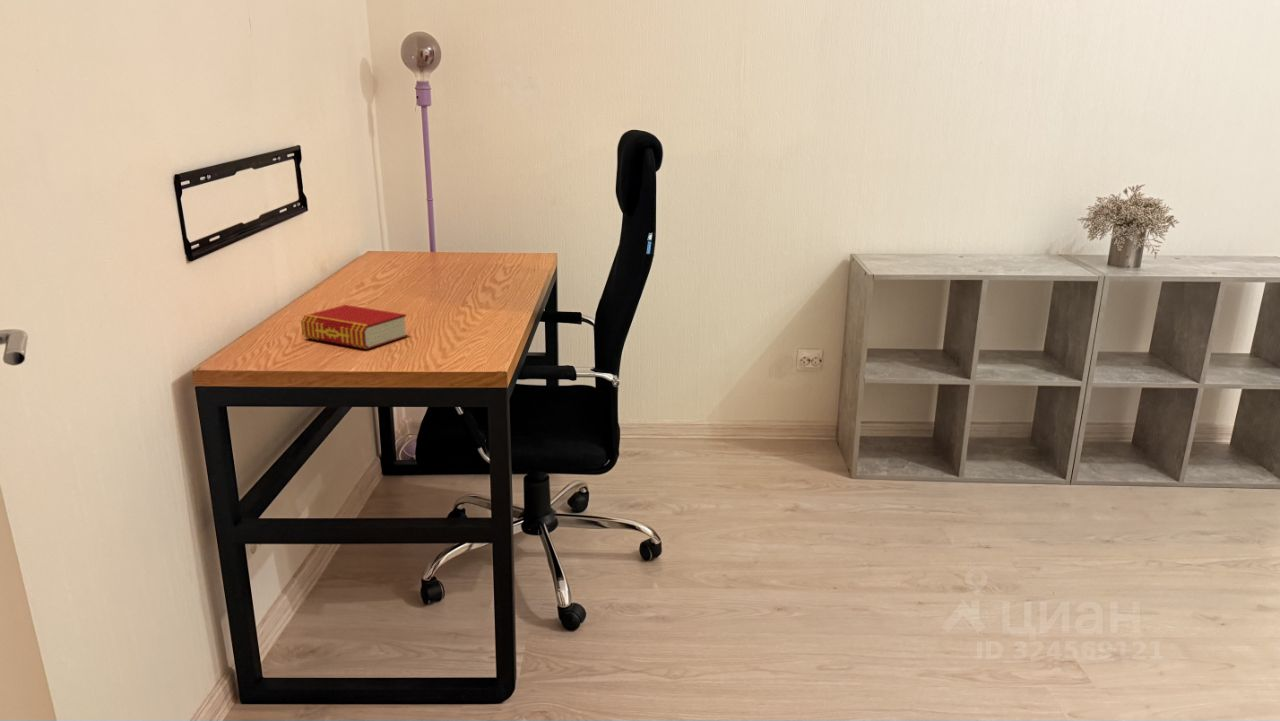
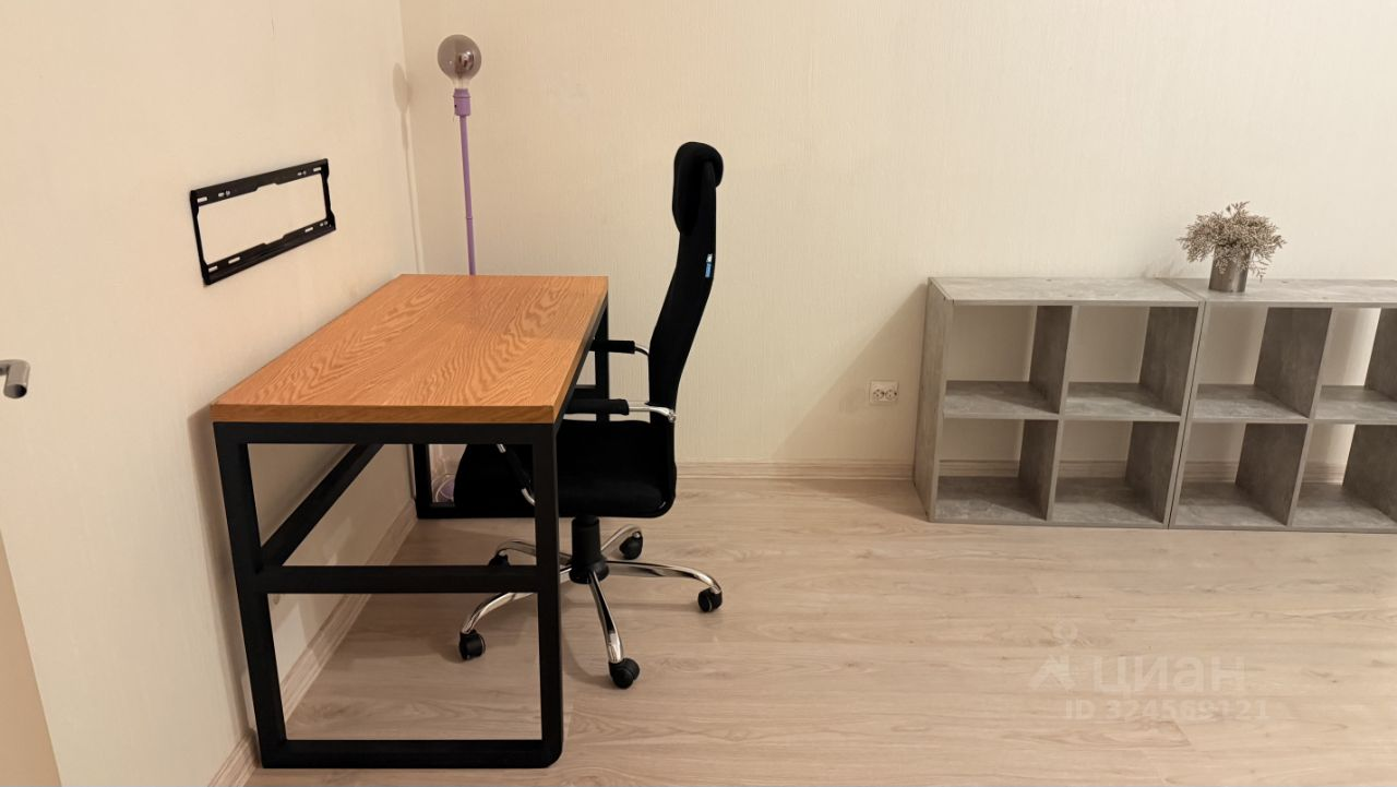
- book [300,304,408,350]
